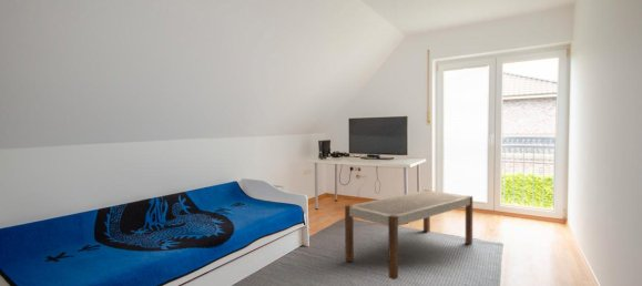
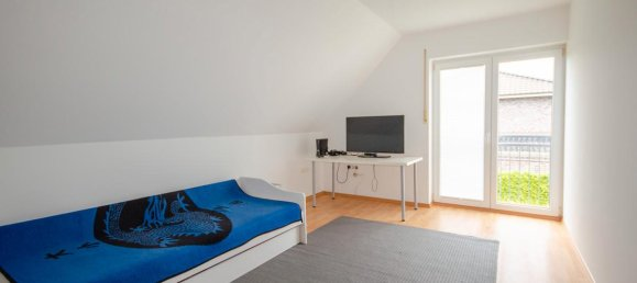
- bench [344,188,473,280]
